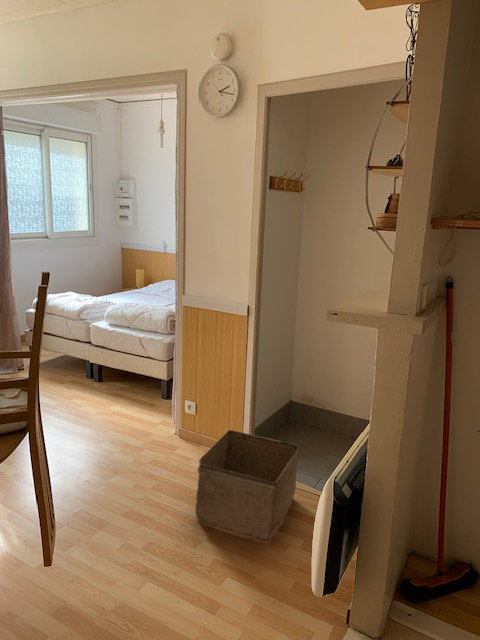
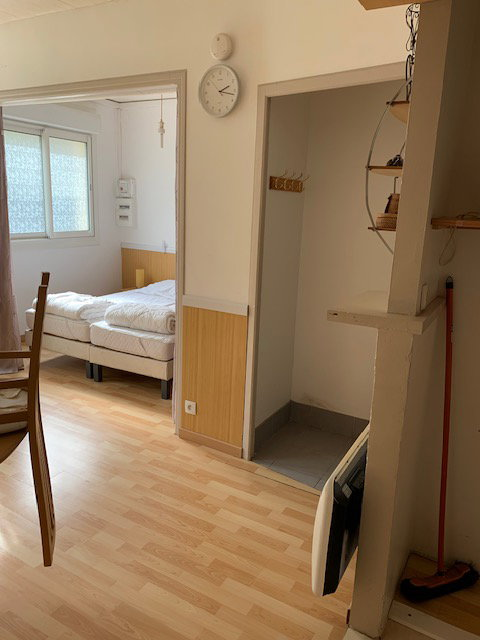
- storage bin [195,429,300,543]
